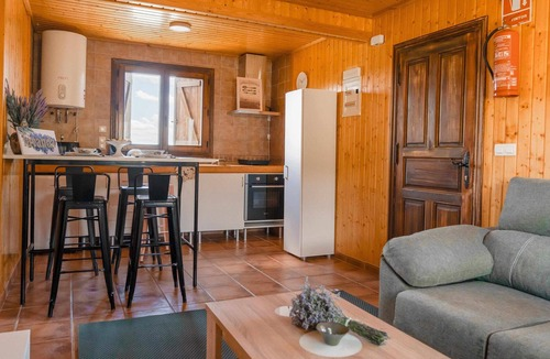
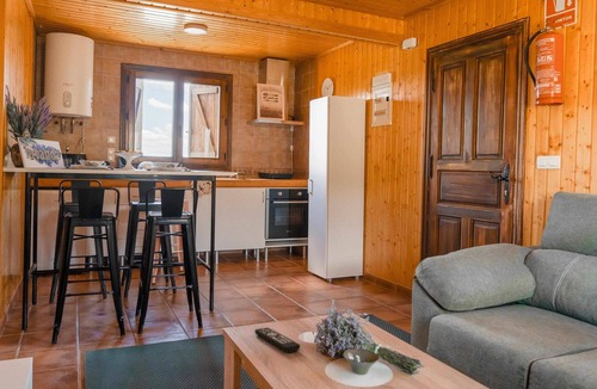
+ remote control [253,327,301,353]
